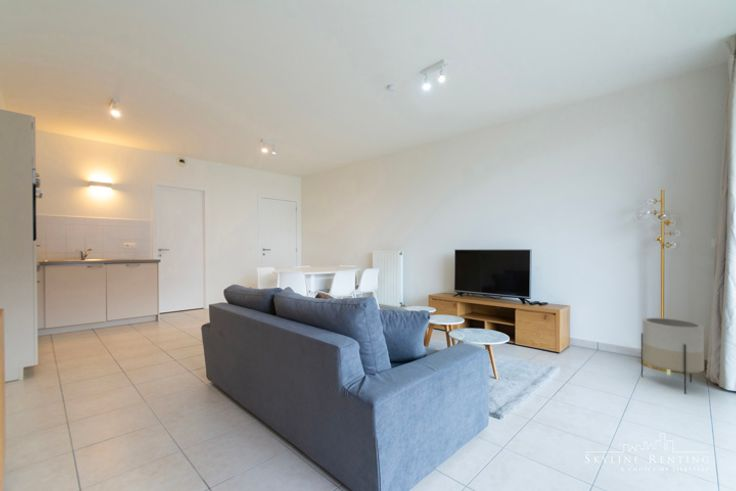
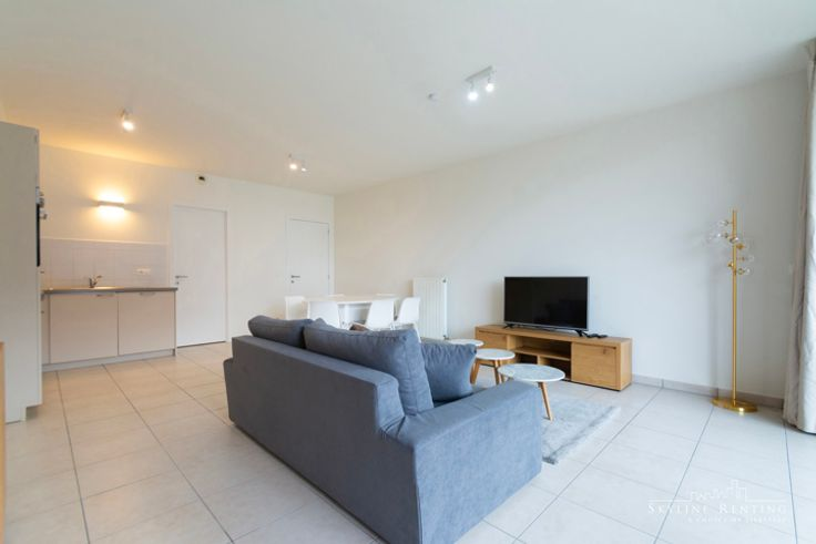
- planter [640,317,705,395]
